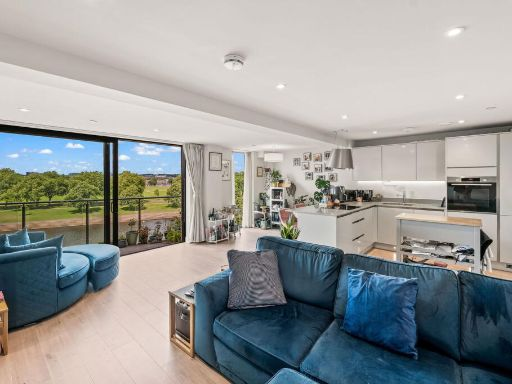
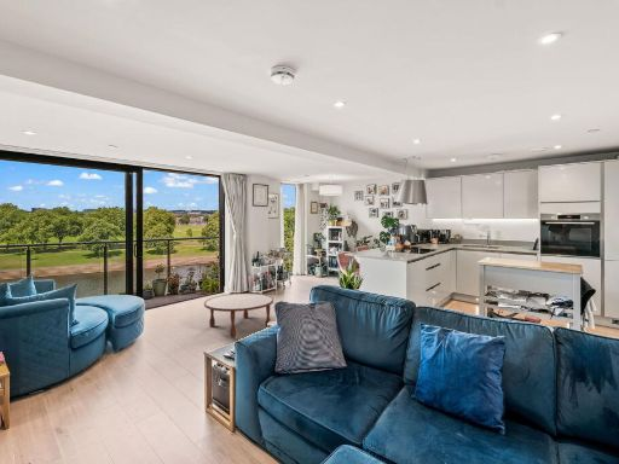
+ coffee table [203,292,274,340]
